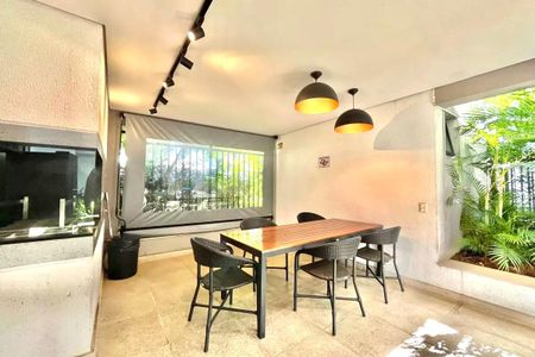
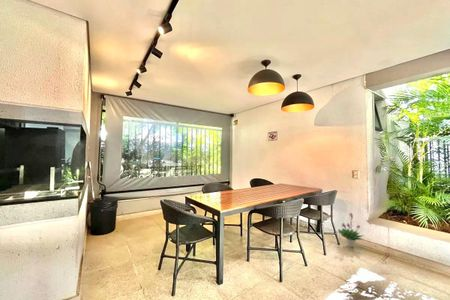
+ potted plant [337,212,365,248]
